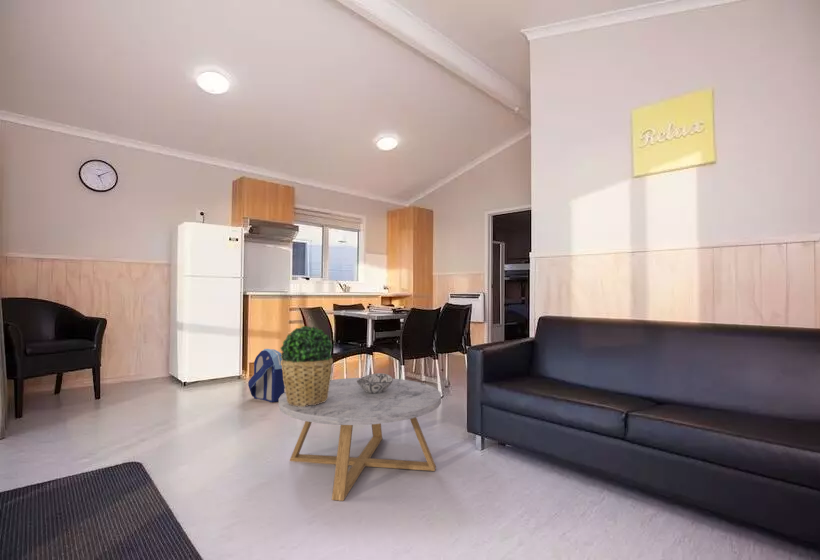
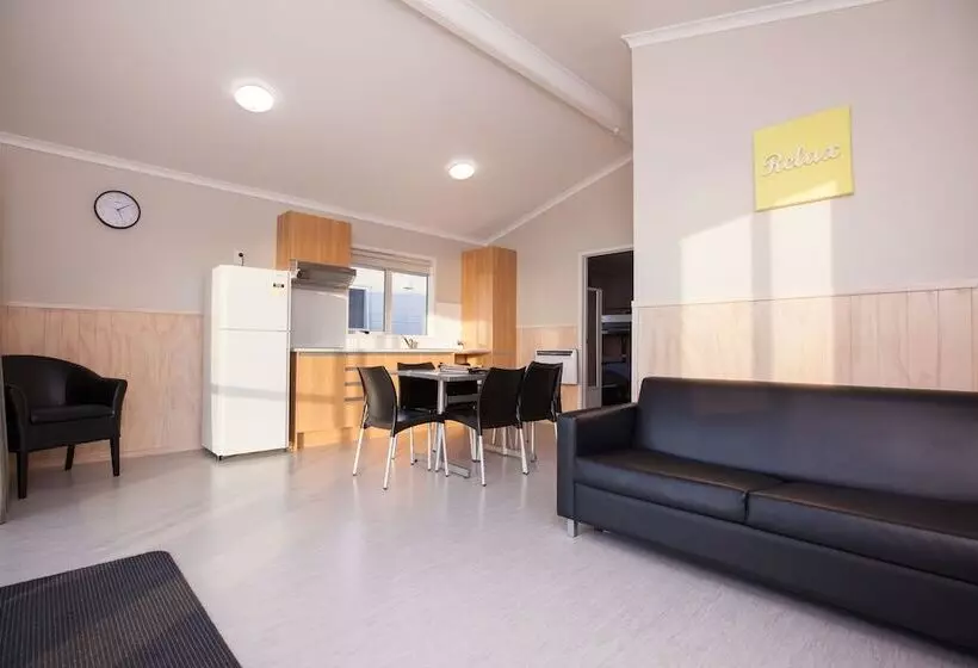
- coffee table [278,377,442,502]
- backpack [247,348,285,403]
- potted plant [279,325,334,407]
- decorative bowl [357,372,394,393]
